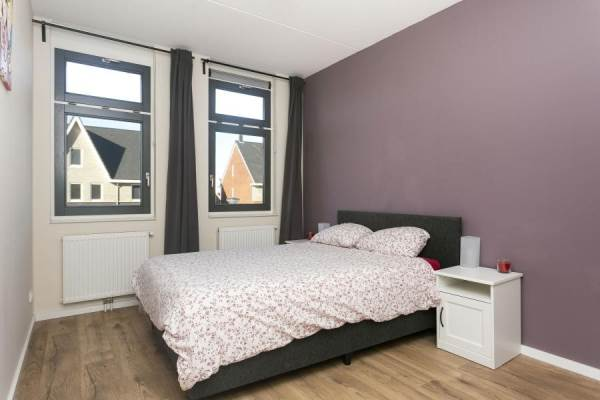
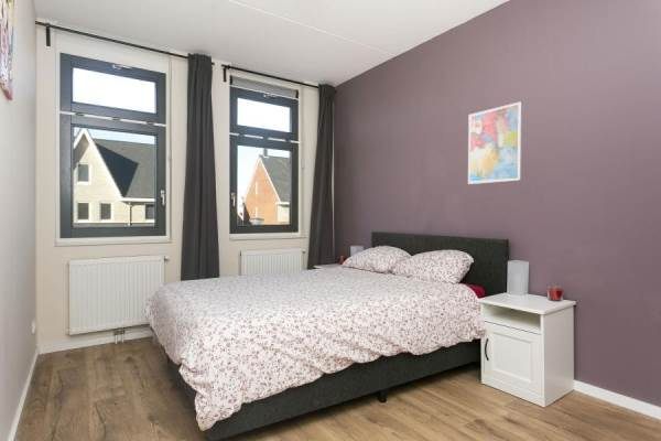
+ wall art [467,100,523,185]
